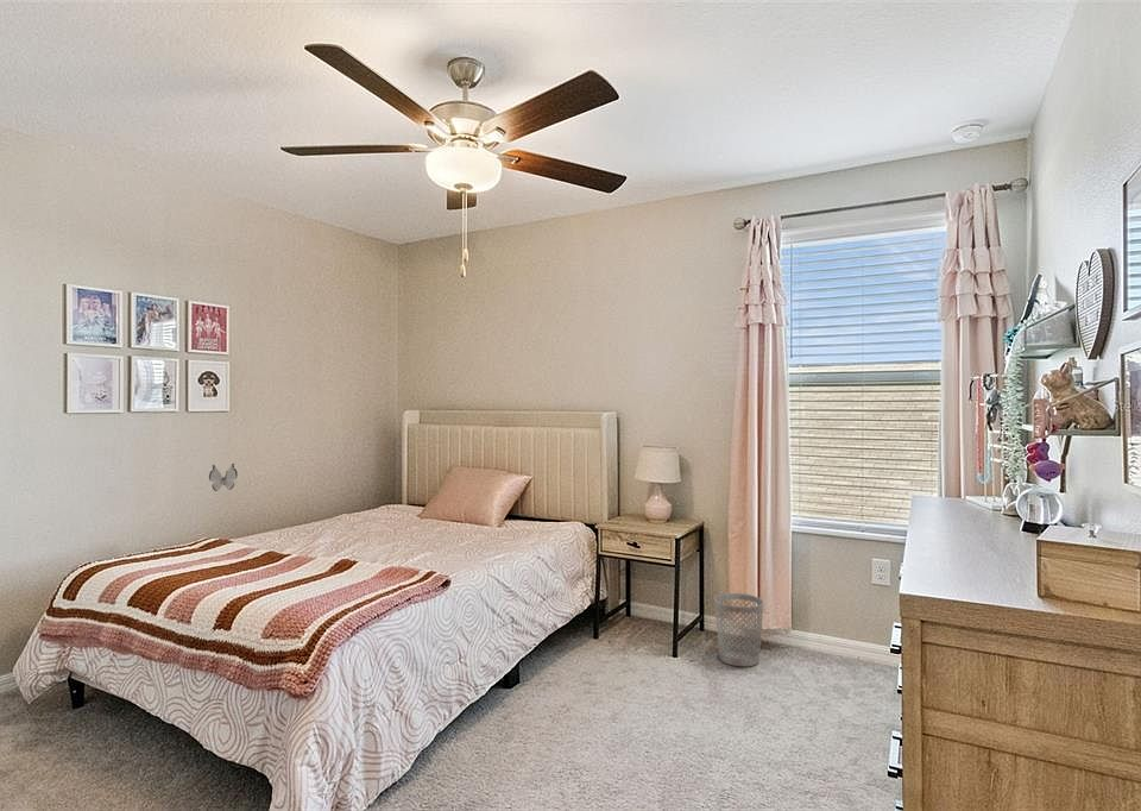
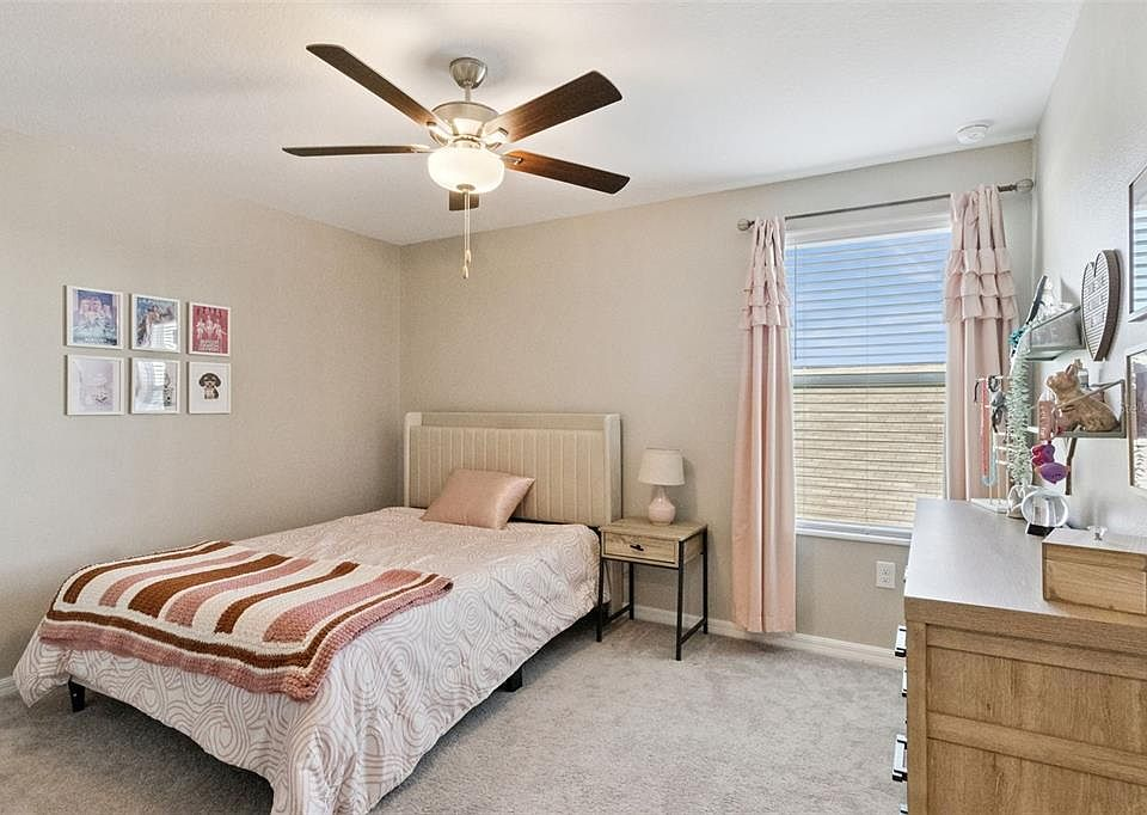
- decorative butterfly [208,463,239,492]
- wastebasket [713,592,765,667]
